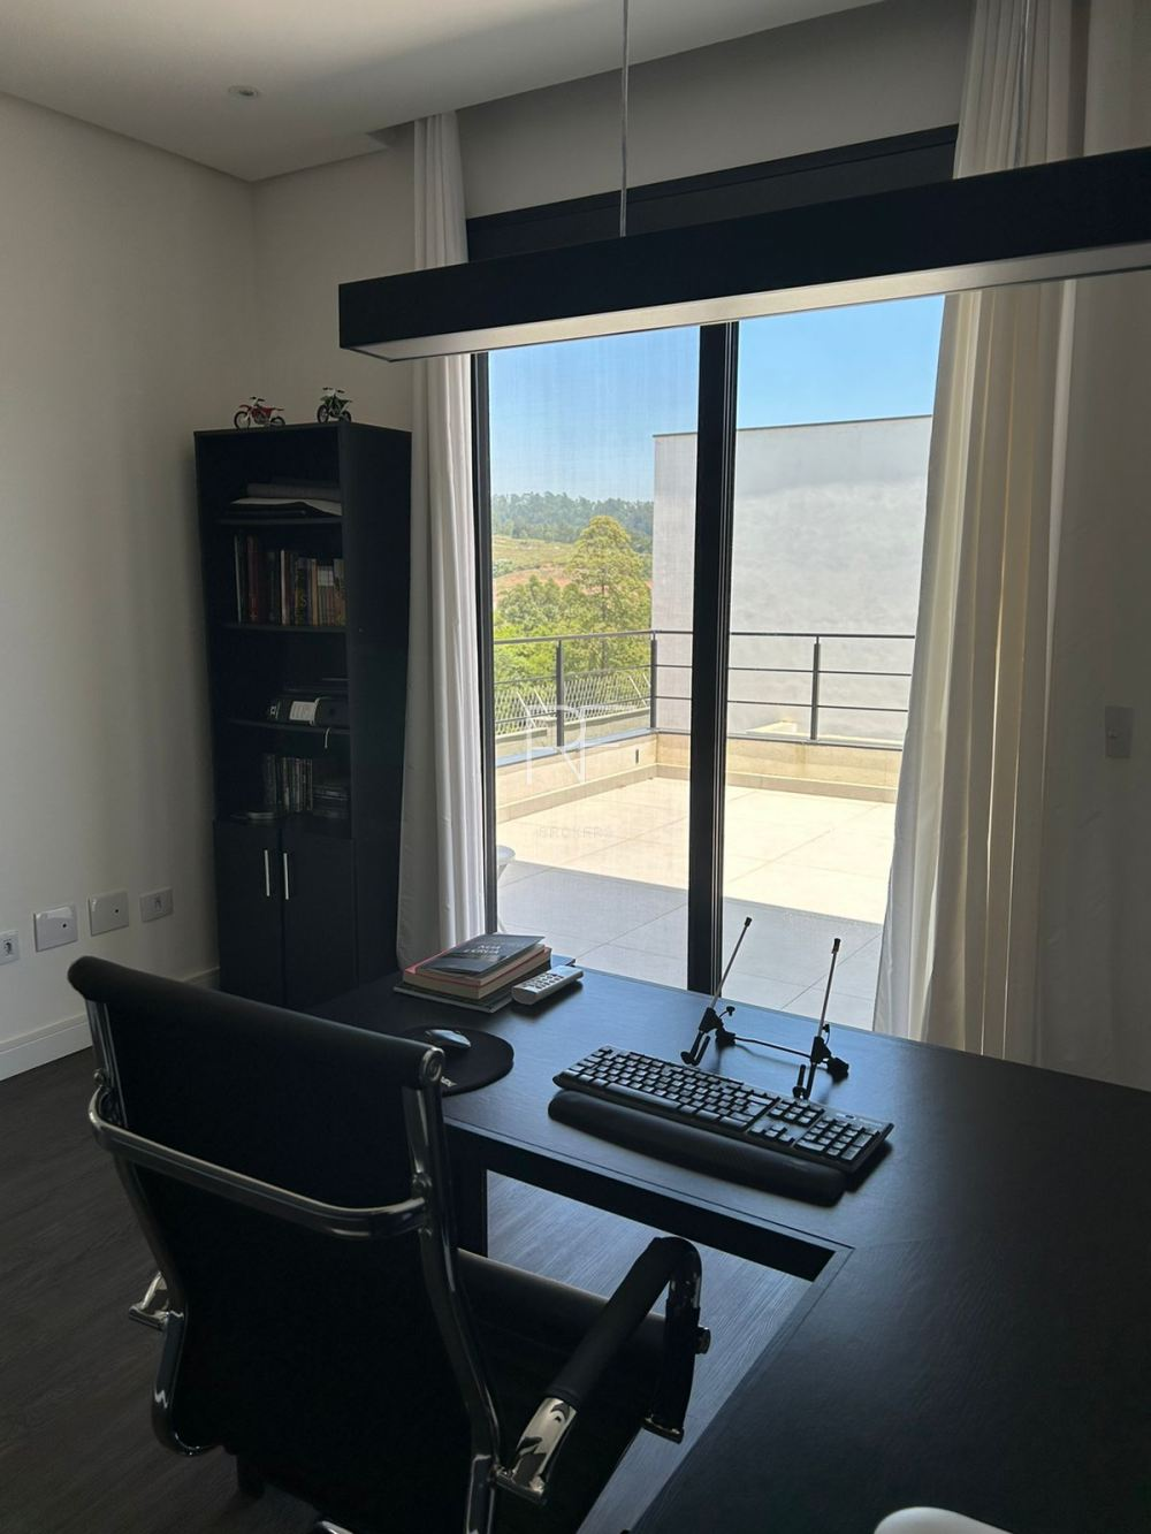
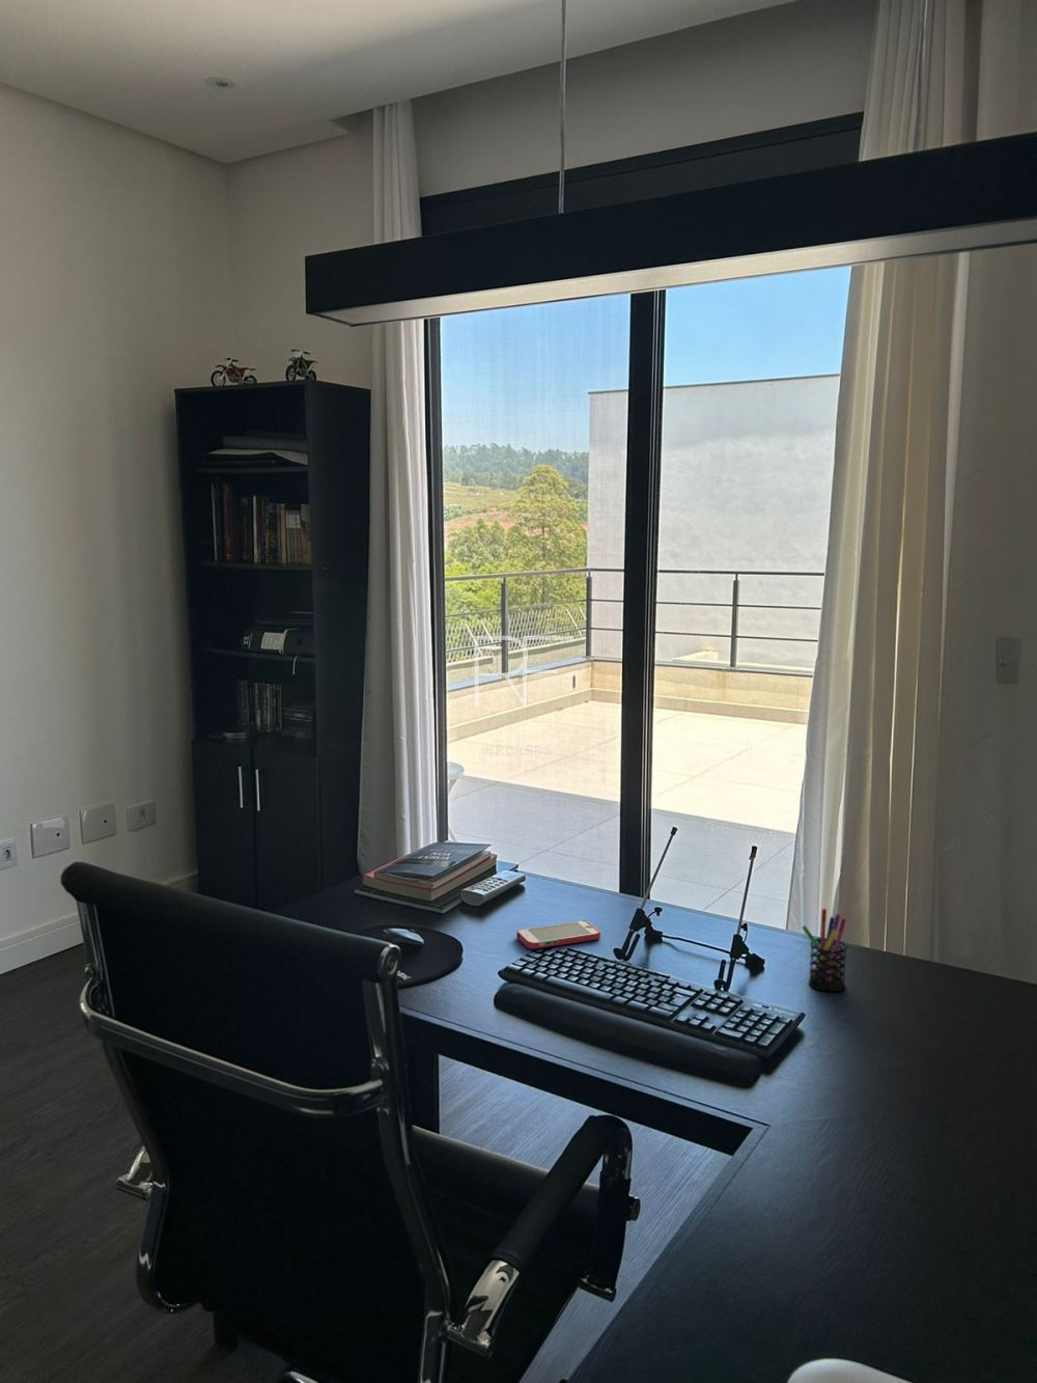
+ smartphone [515,919,601,950]
+ pen holder [802,908,849,993]
